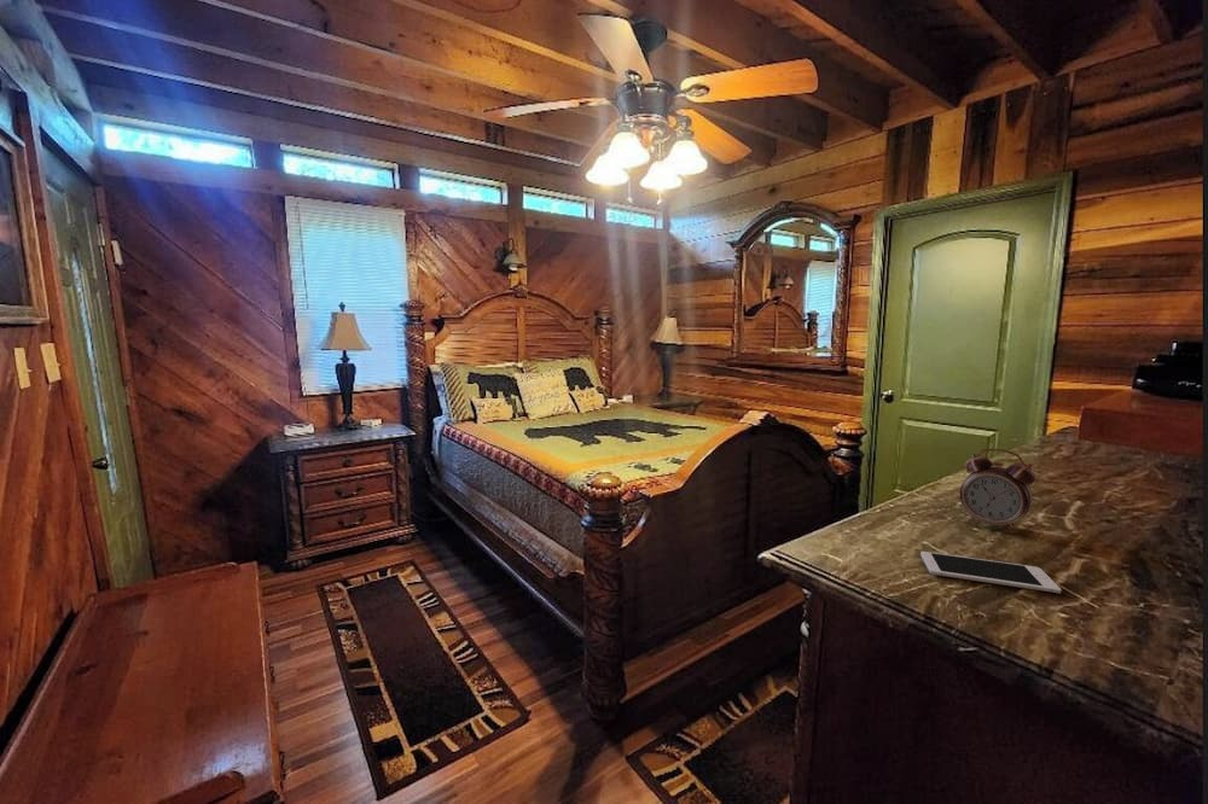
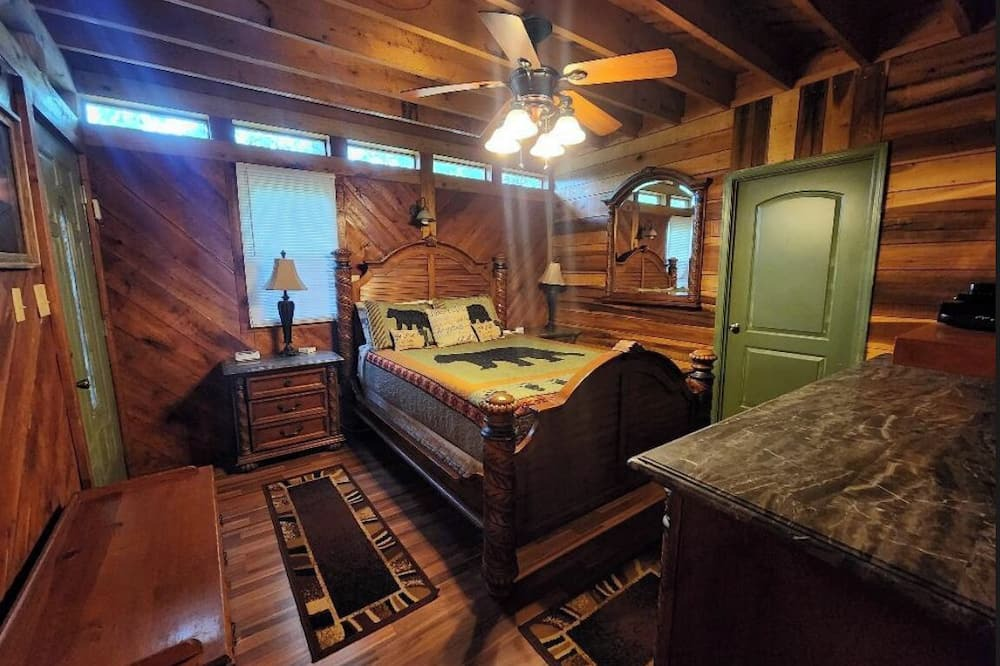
- alarm clock [959,448,1038,534]
- cell phone [919,550,1062,594]
